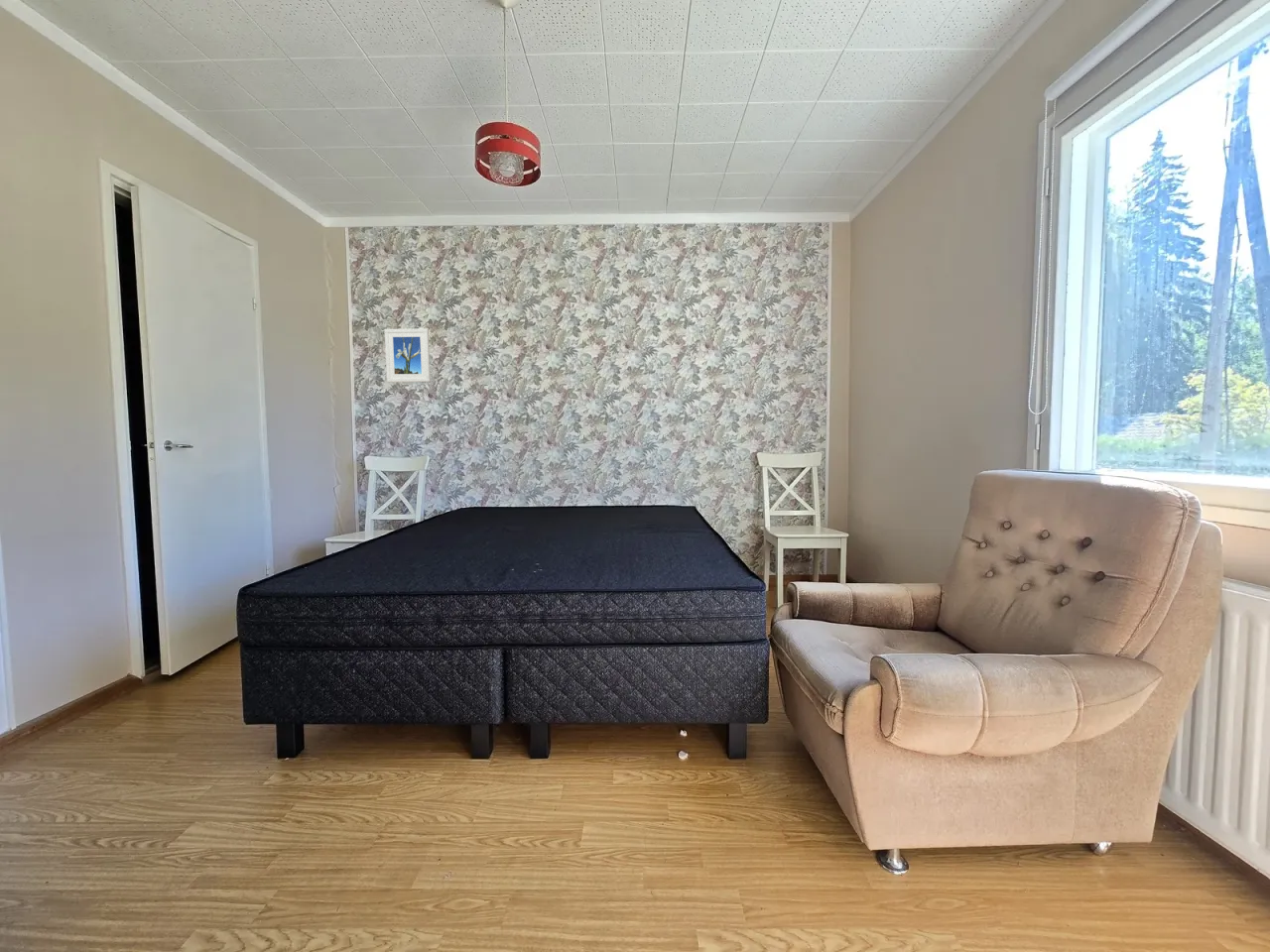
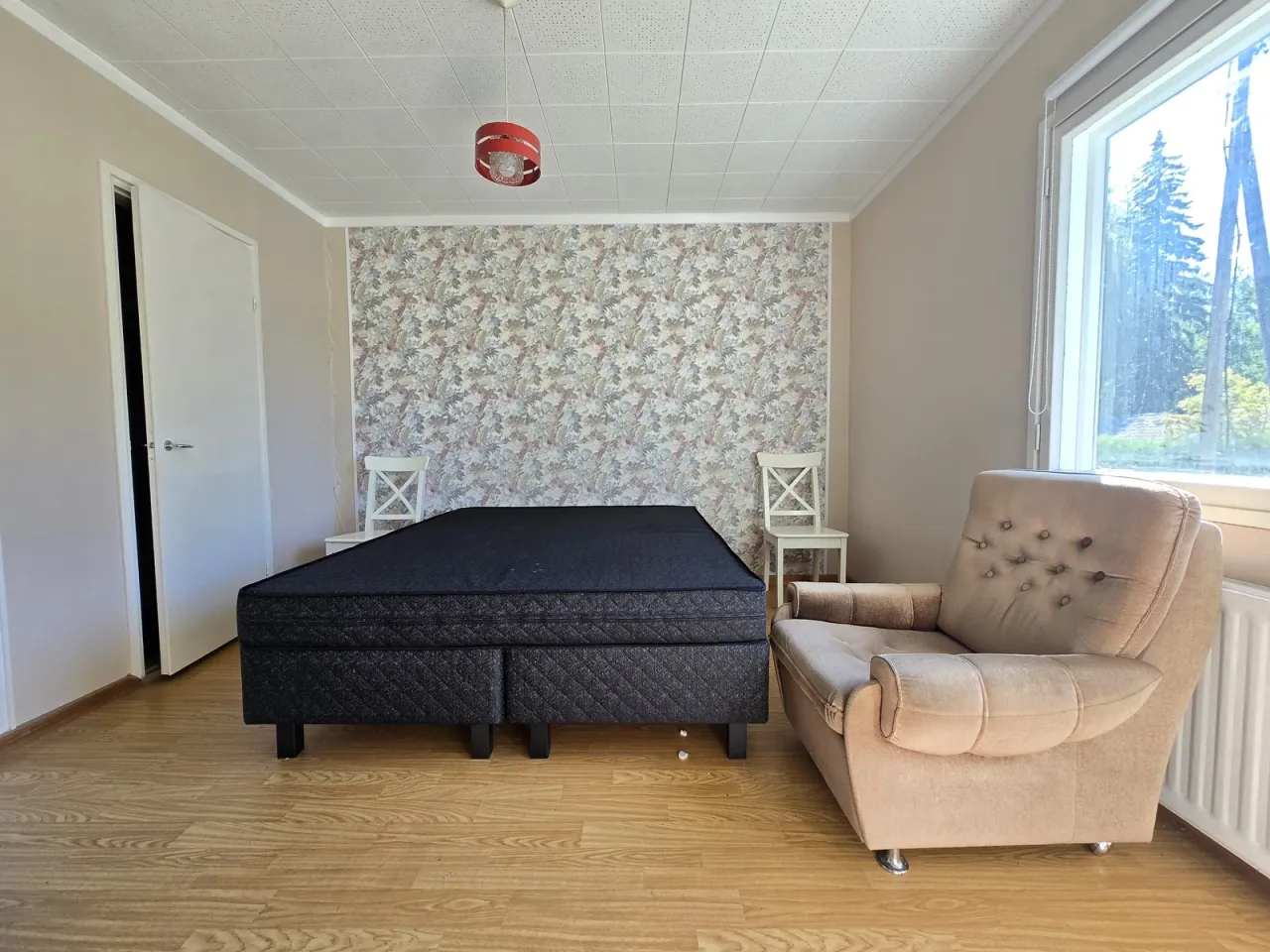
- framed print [384,327,432,383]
